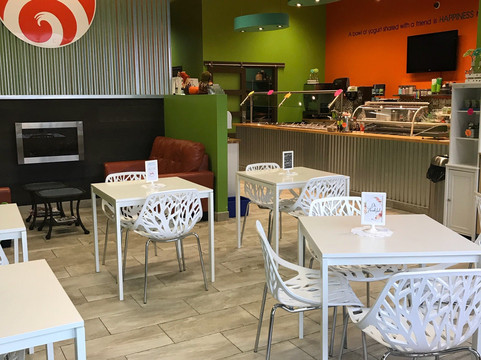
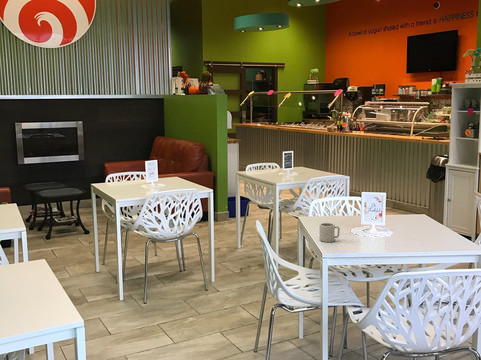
+ cup [319,222,341,243]
